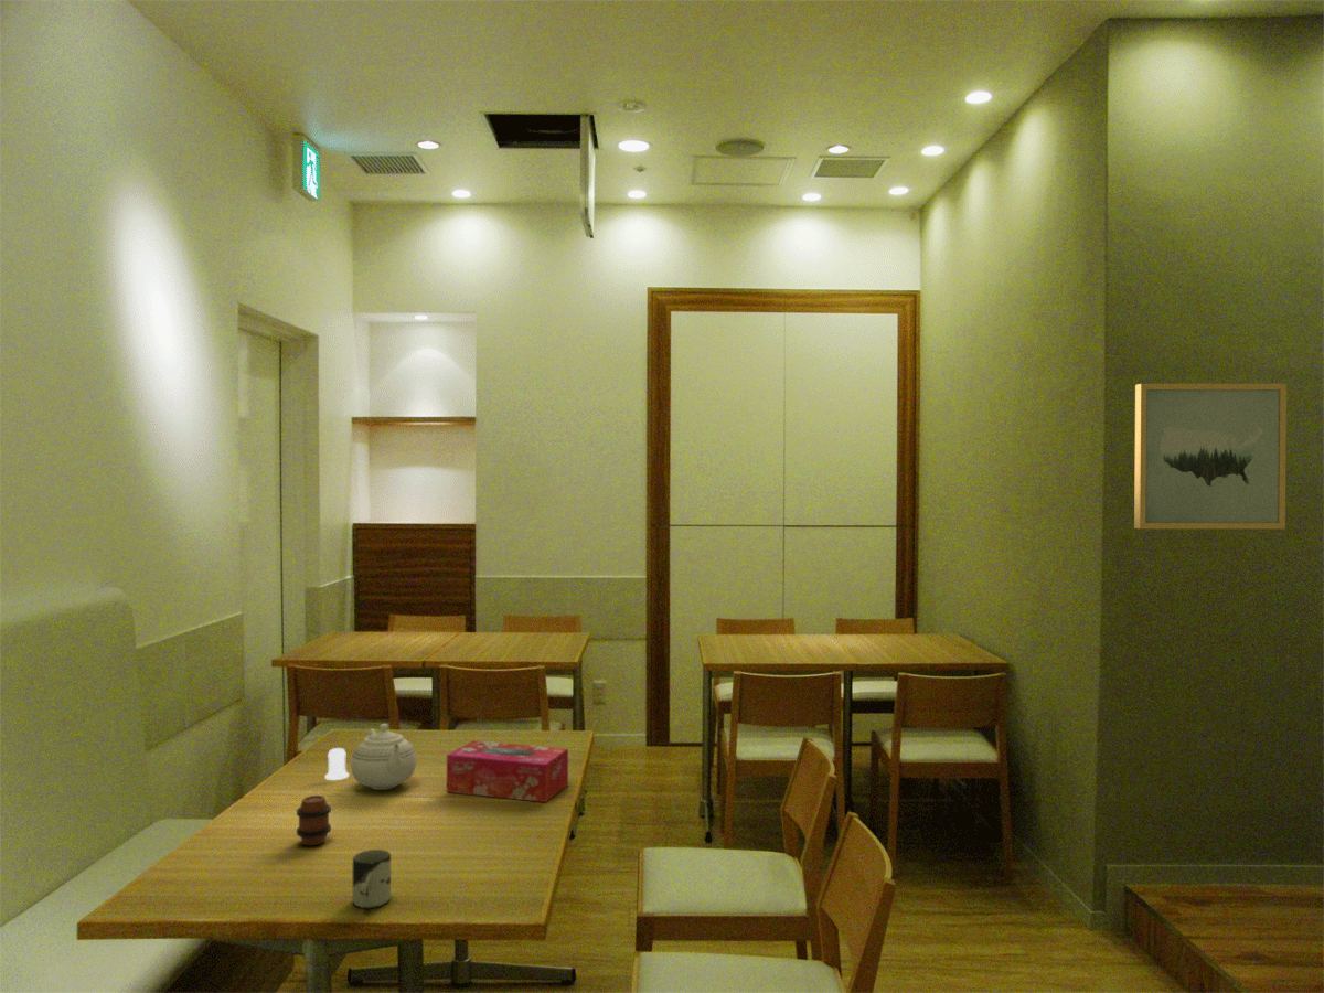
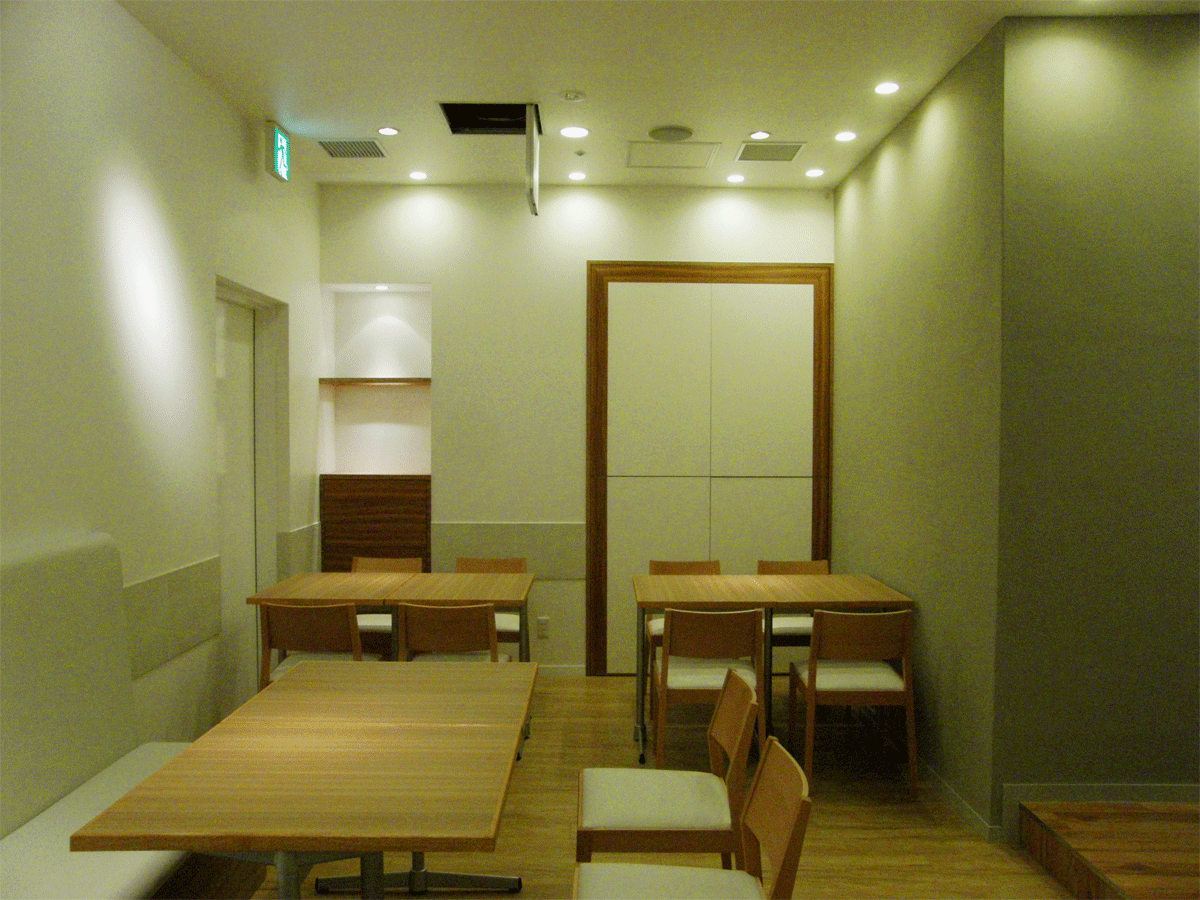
- teapot [350,723,417,791]
- wall art [1133,383,1288,530]
- salt shaker [324,747,350,781]
- cup [352,848,392,910]
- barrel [296,794,332,846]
- tissue box [446,739,569,803]
